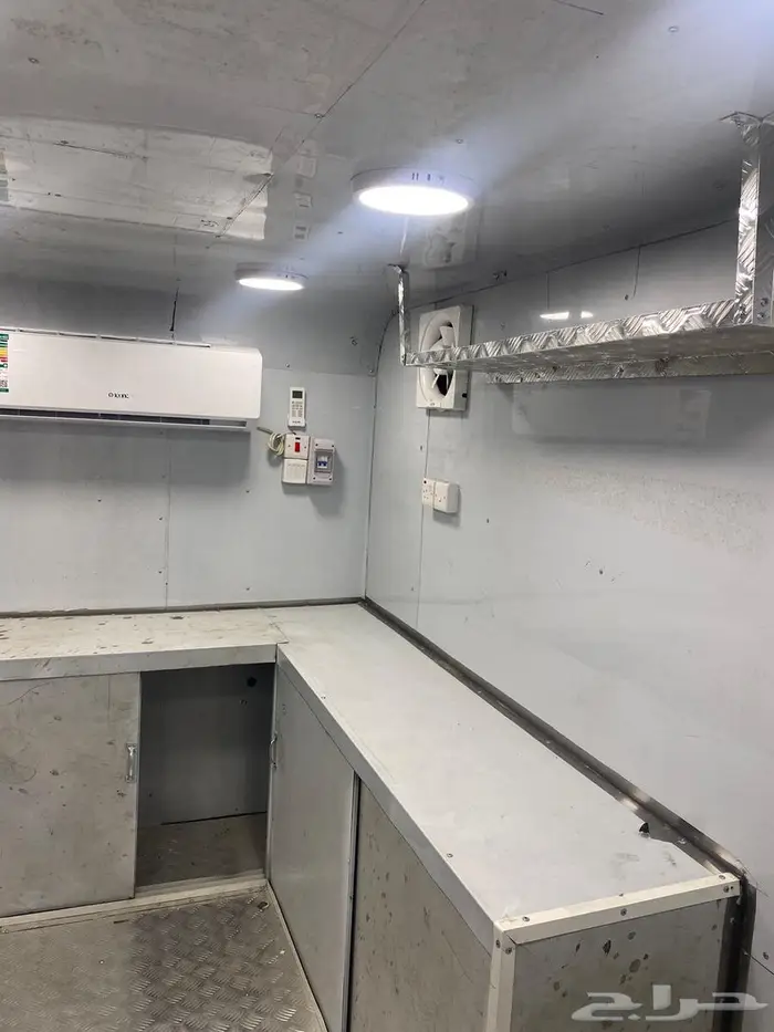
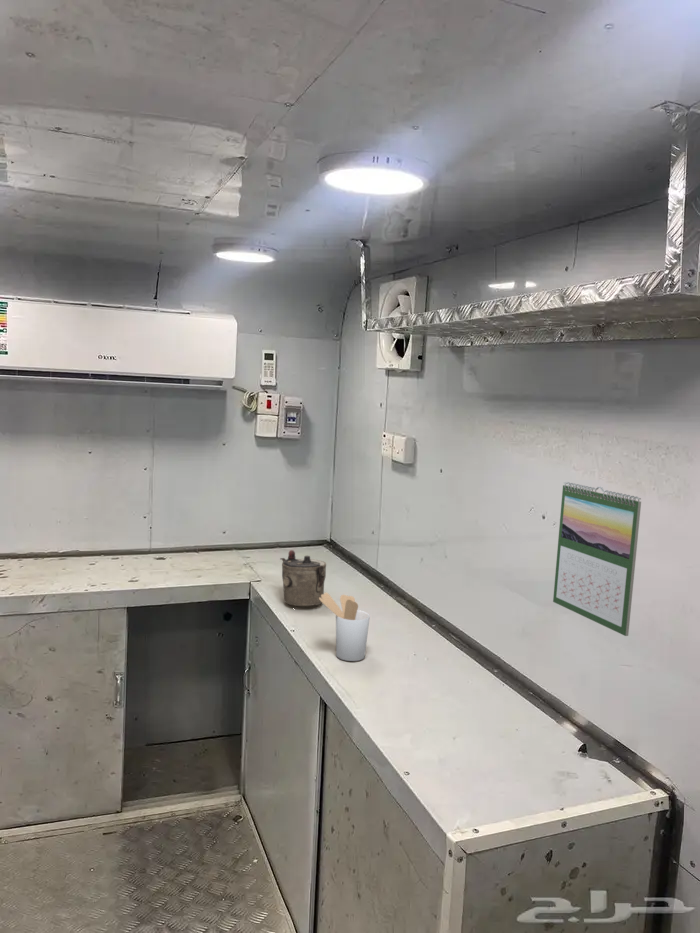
+ calendar [552,481,642,637]
+ teapot [279,549,327,607]
+ utensil holder [319,592,371,662]
